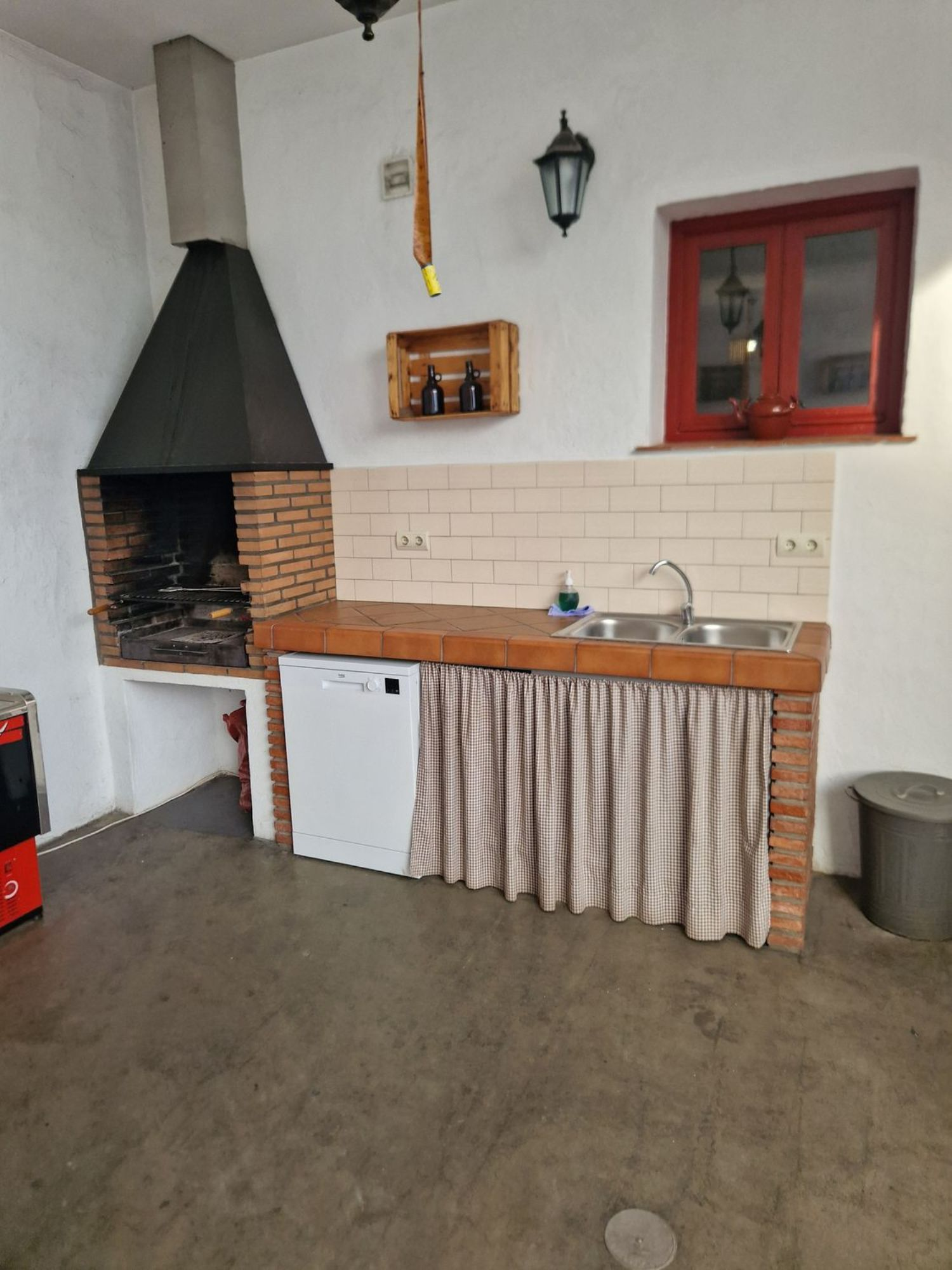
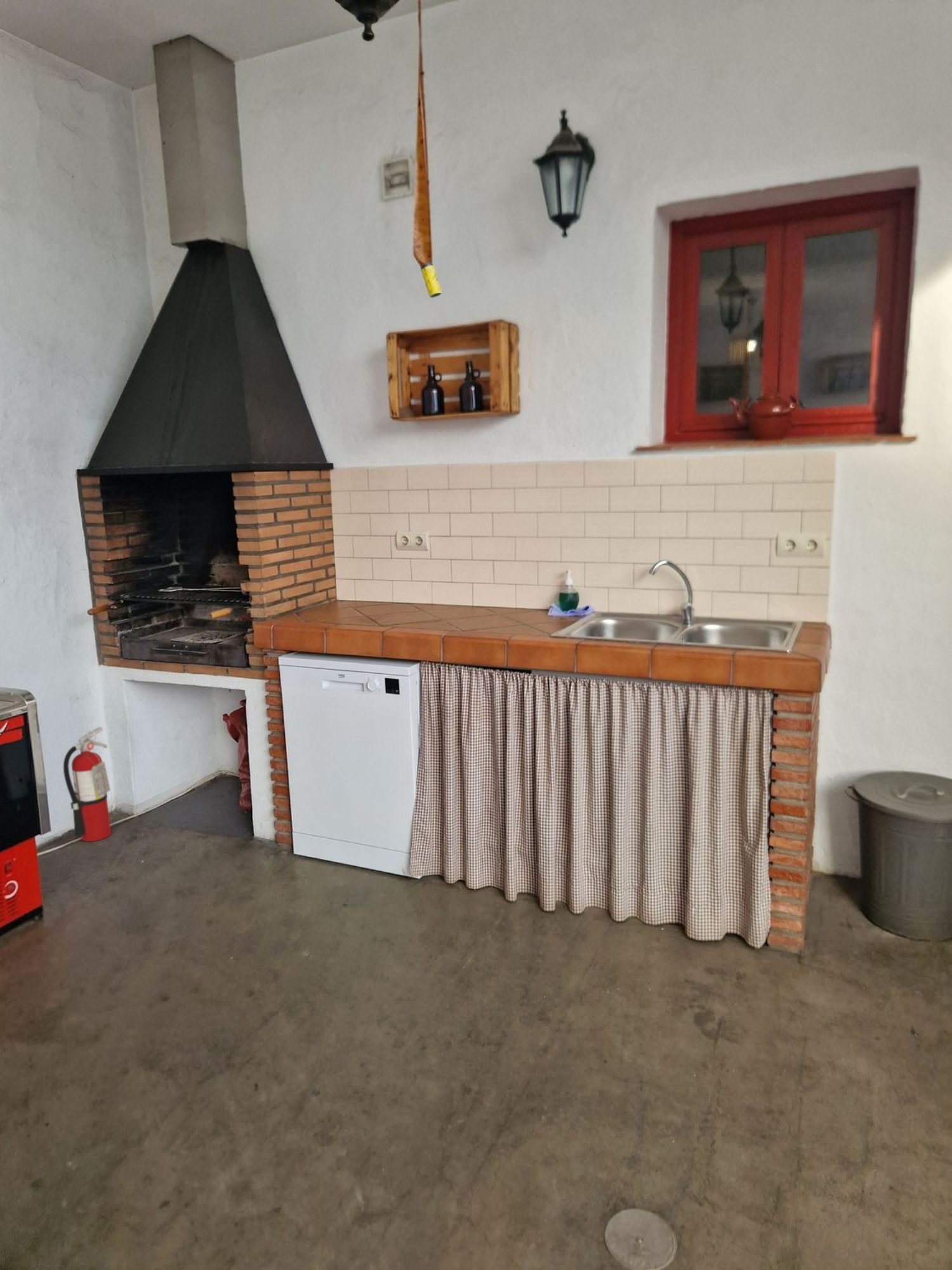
+ fire extinguisher [63,726,112,842]
